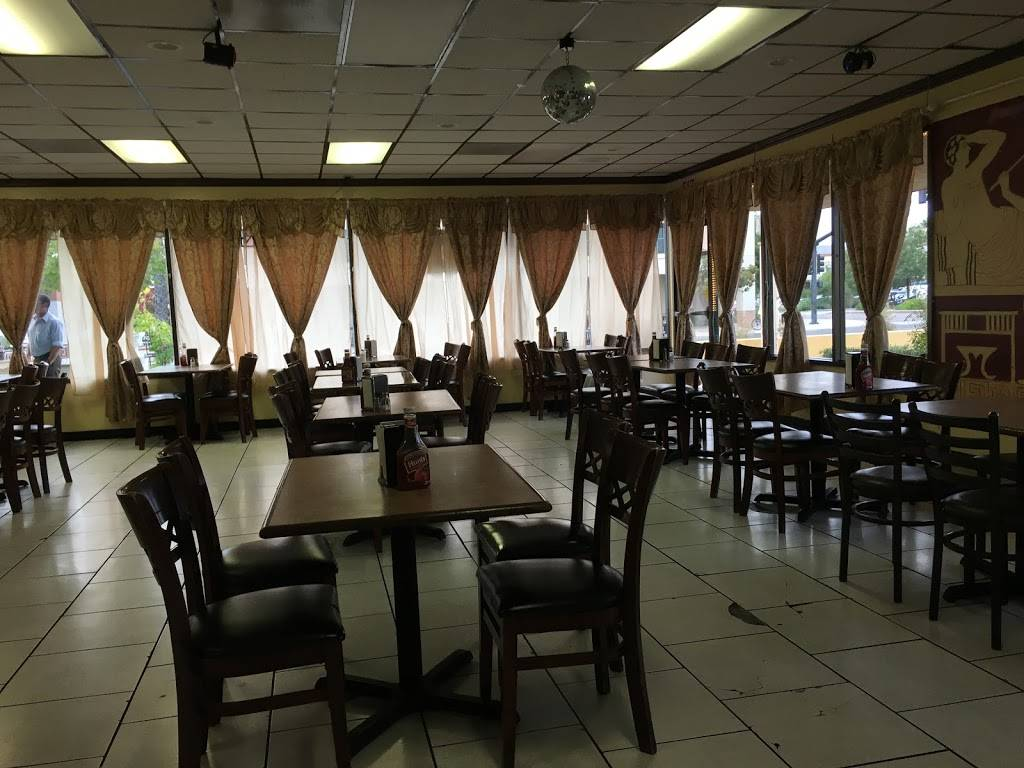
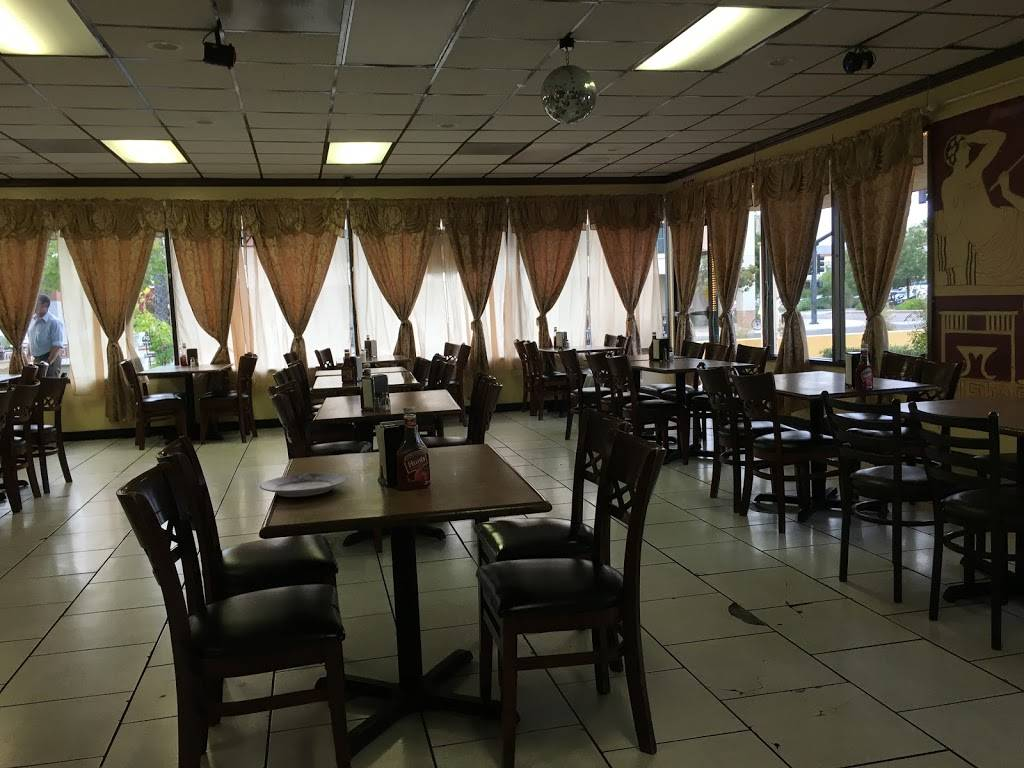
+ plate [259,472,348,498]
